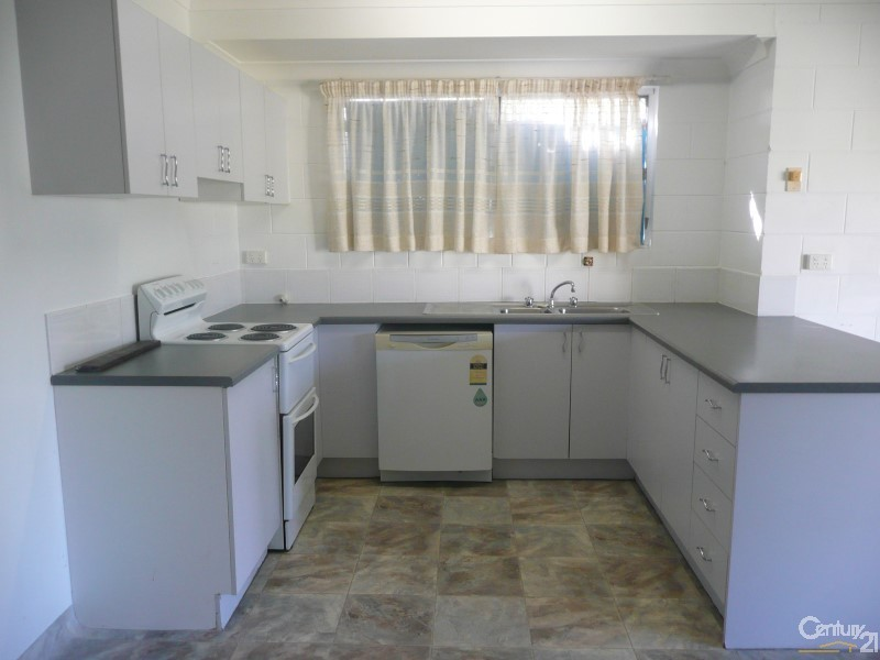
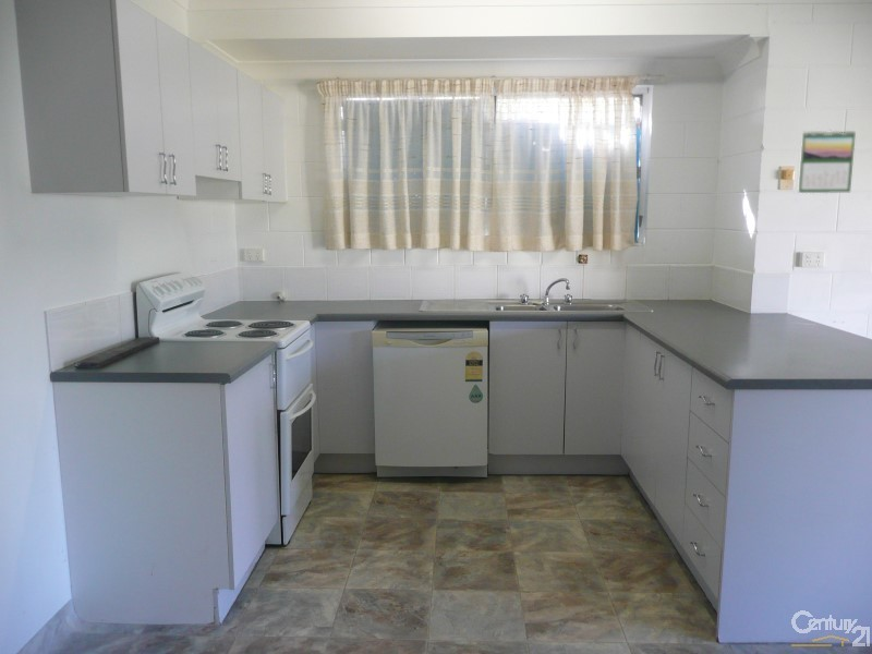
+ calendar [797,129,857,194]
